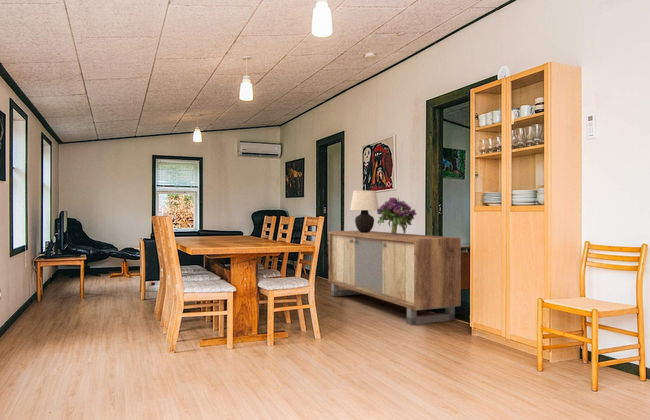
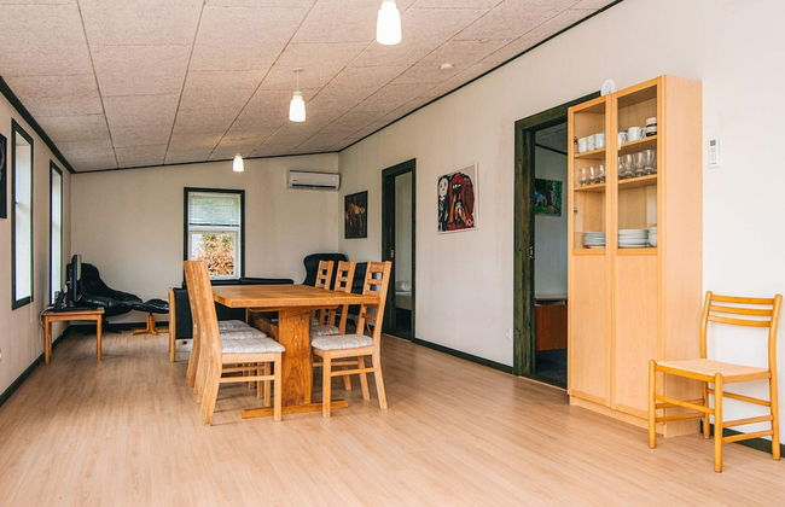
- table lamp [349,189,380,233]
- bouquet [376,196,418,235]
- sideboard [327,230,462,326]
